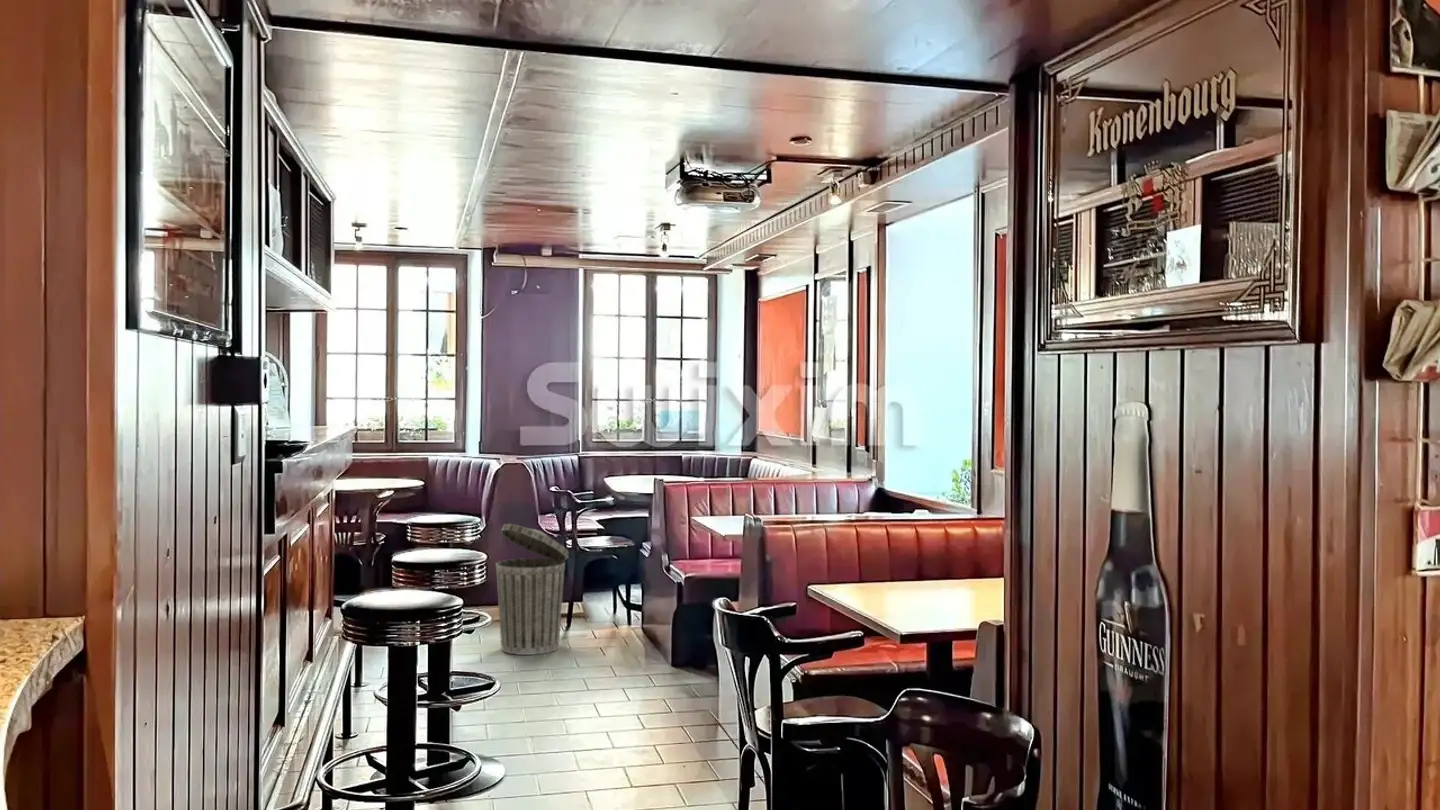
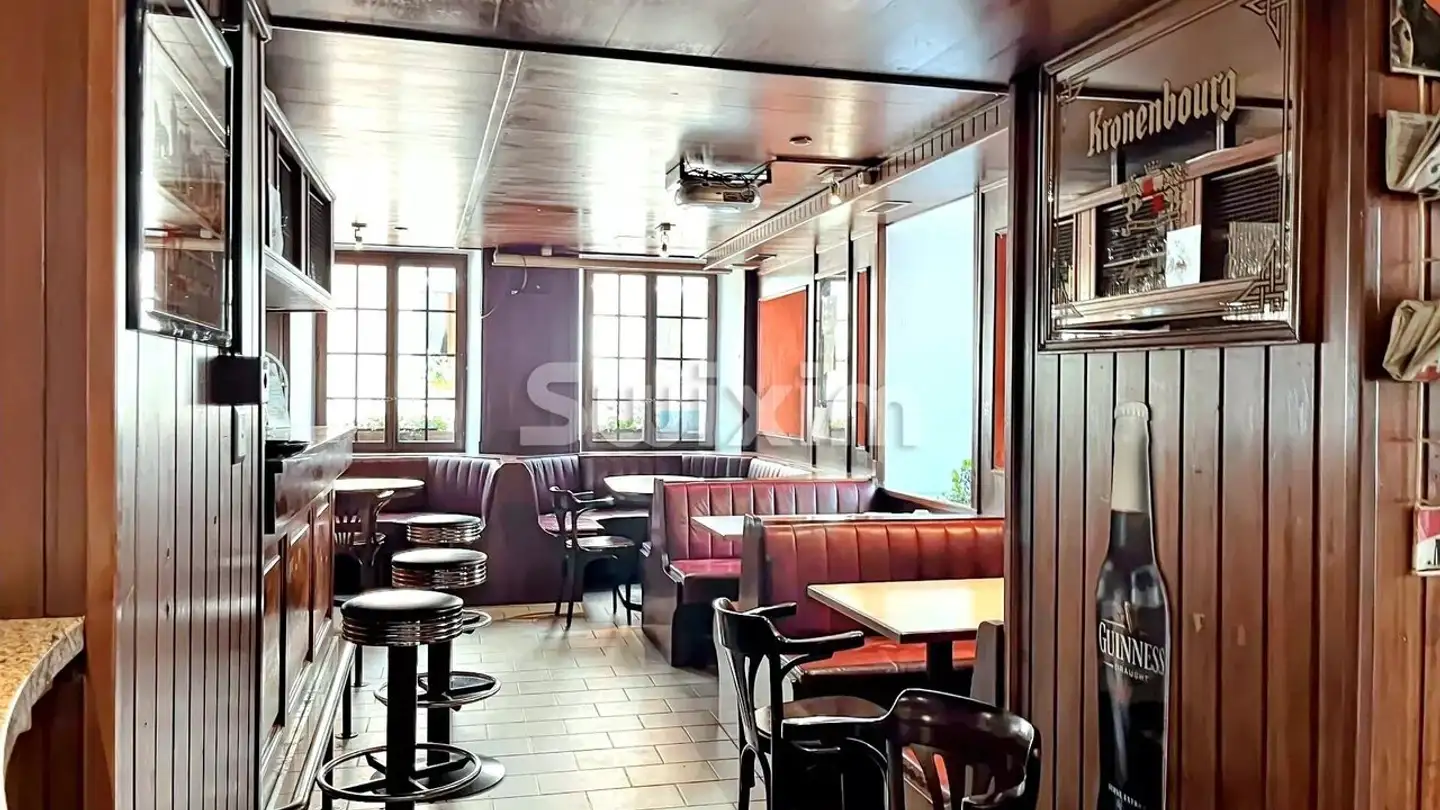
- trash can [495,523,570,656]
